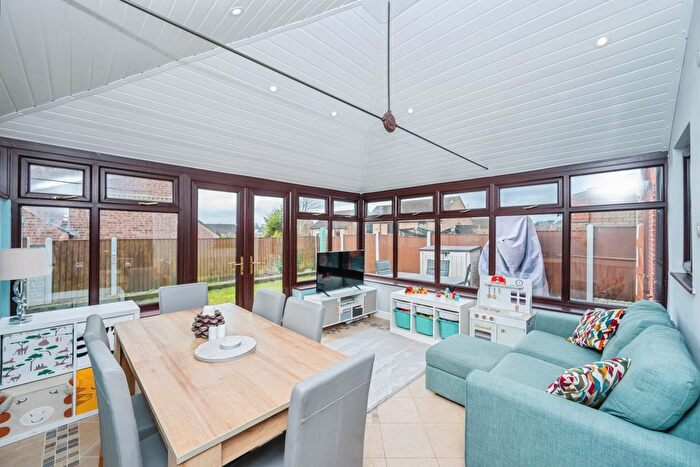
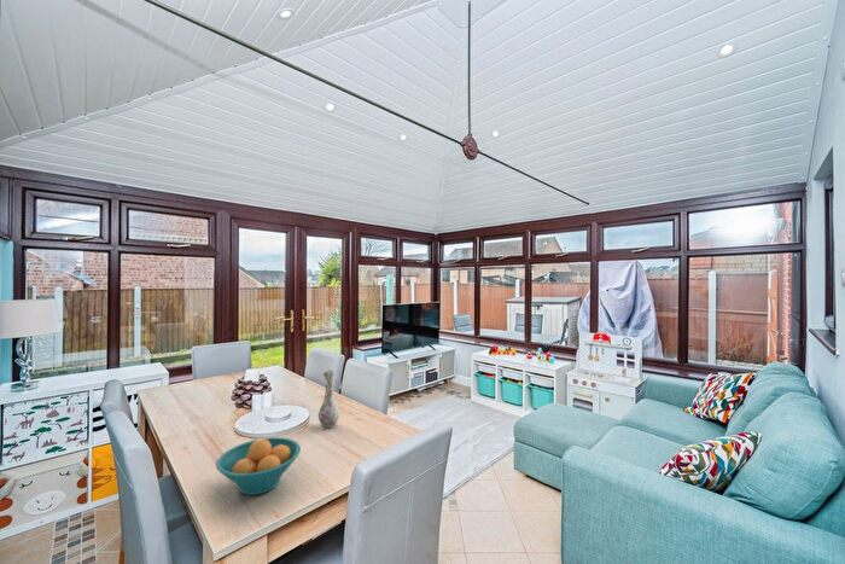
+ fruit bowl [215,436,302,496]
+ vase [317,368,340,429]
